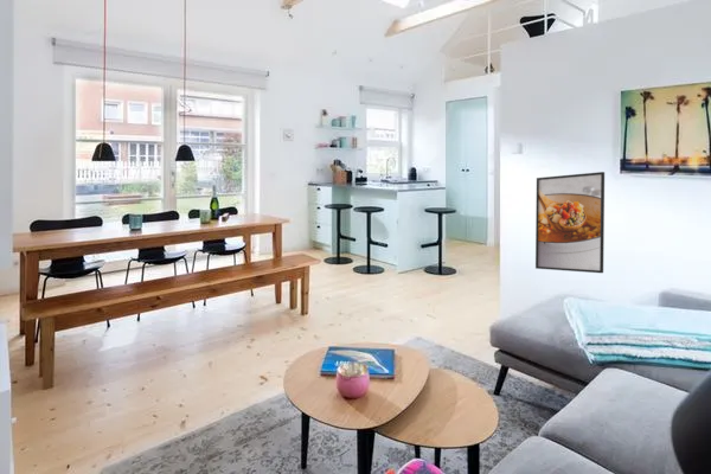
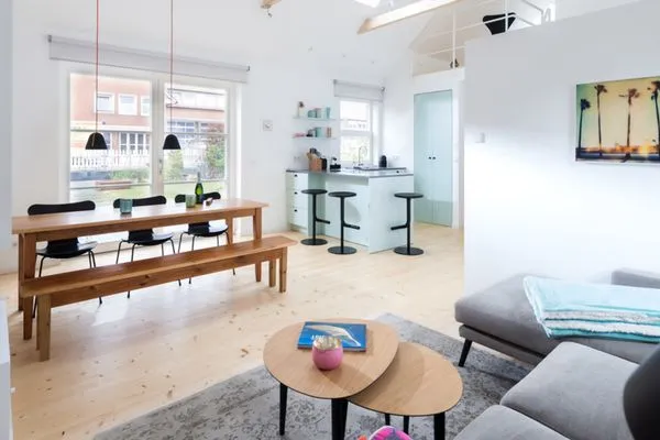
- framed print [534,171,606,274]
